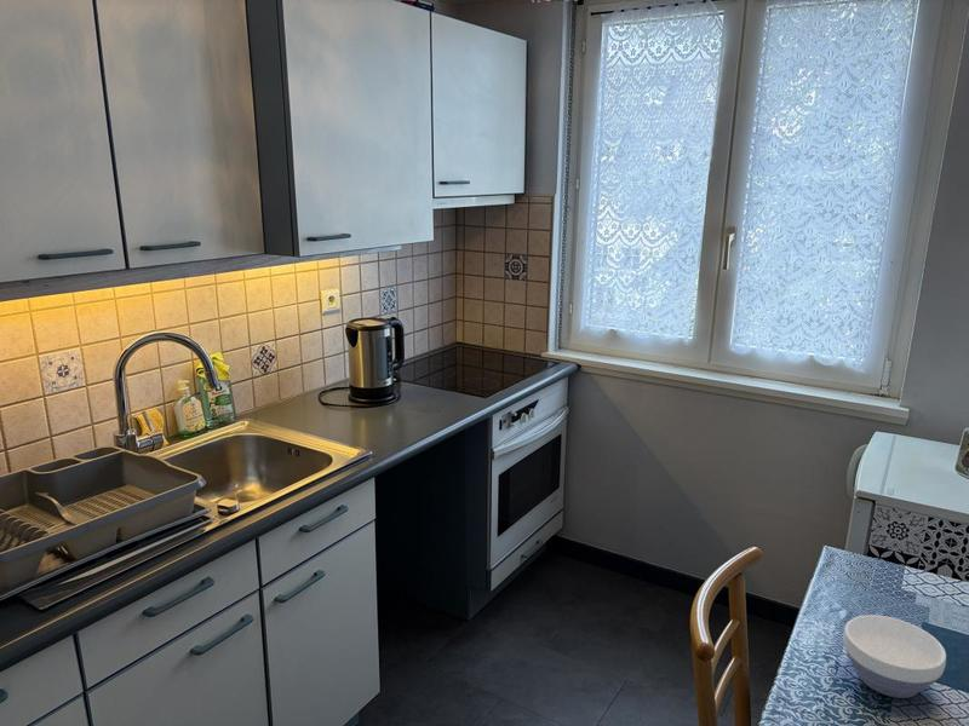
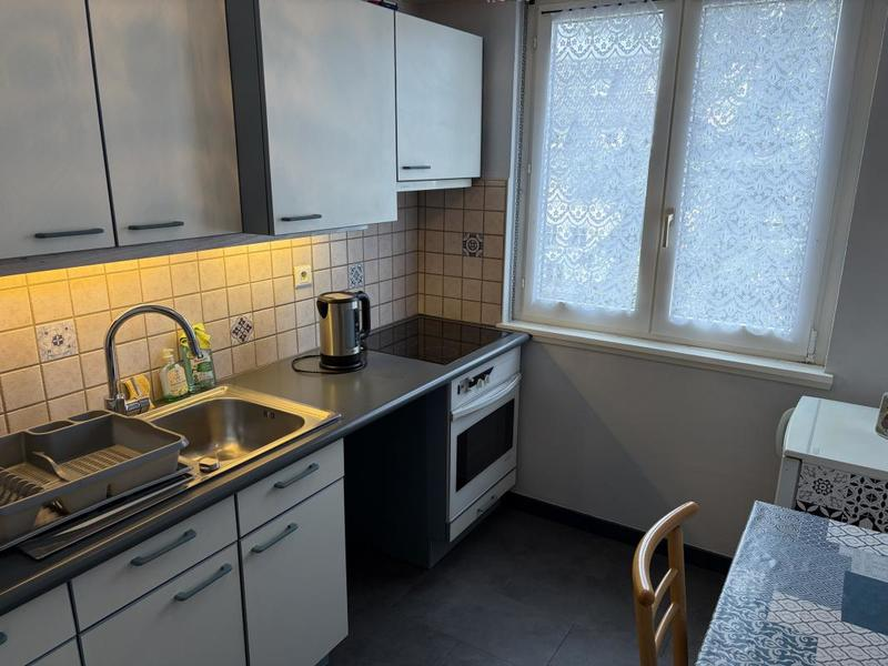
- bowl [842,613,947,699]
